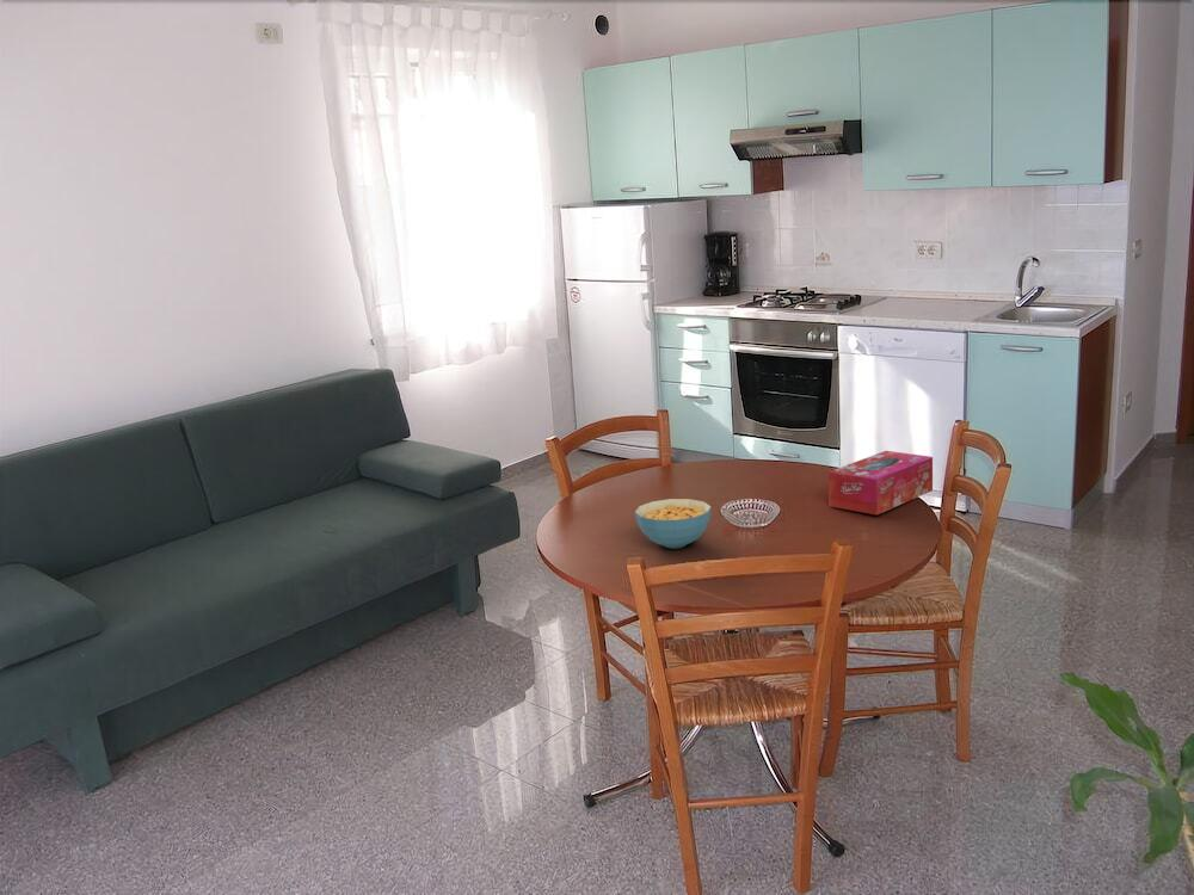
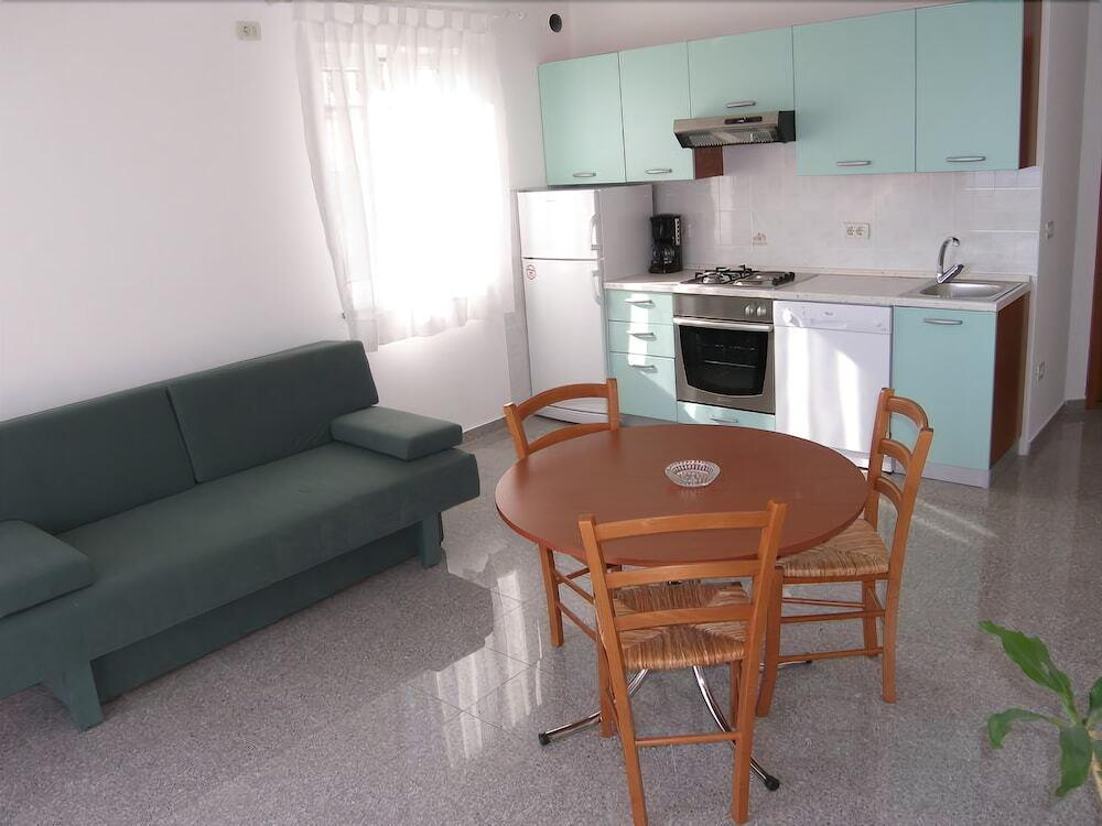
- cereal bowl [634,498,713,549]
- tissue box [827,450,934,516]
